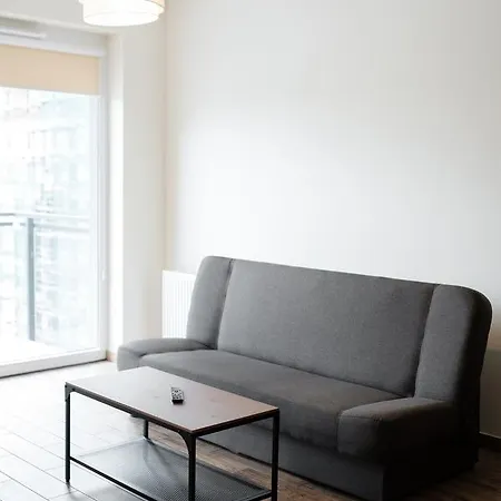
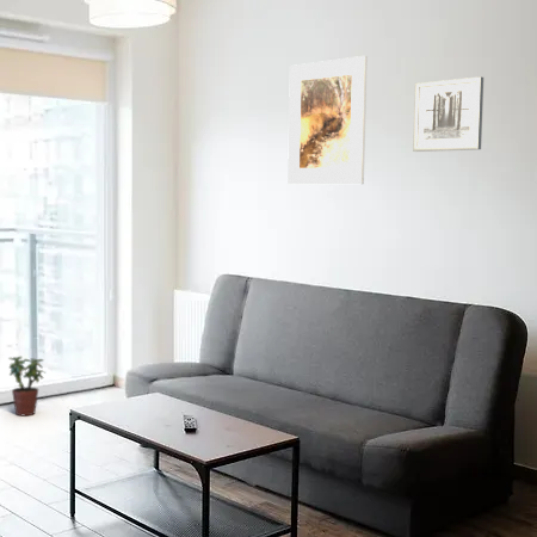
+ potted plant [7,356,47,416]
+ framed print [286,55,369,185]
+ wall art [412,76,484,153]
